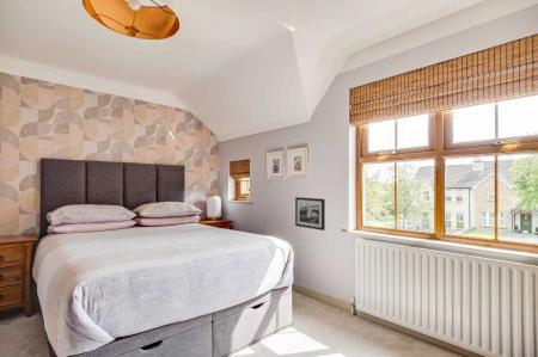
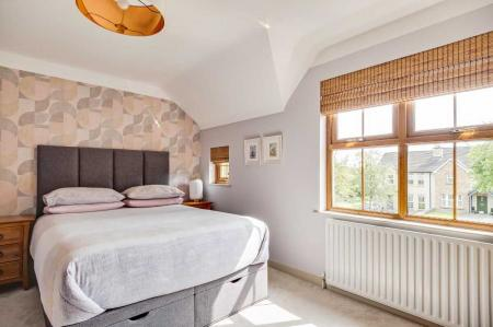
- picture frame [294,196,326,232]
